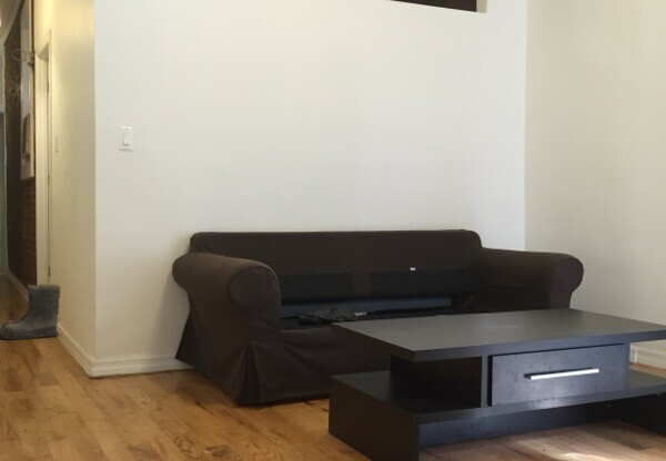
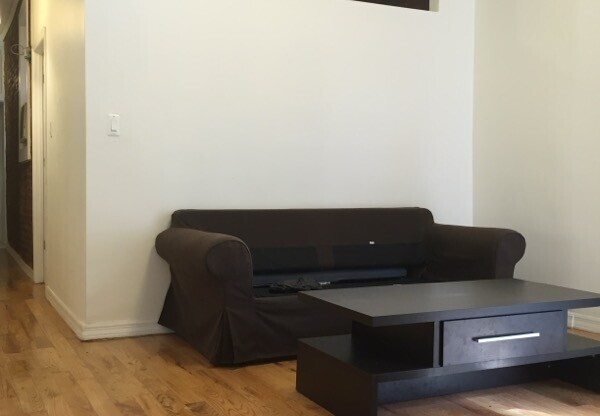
- boots [0,283,61,340]
